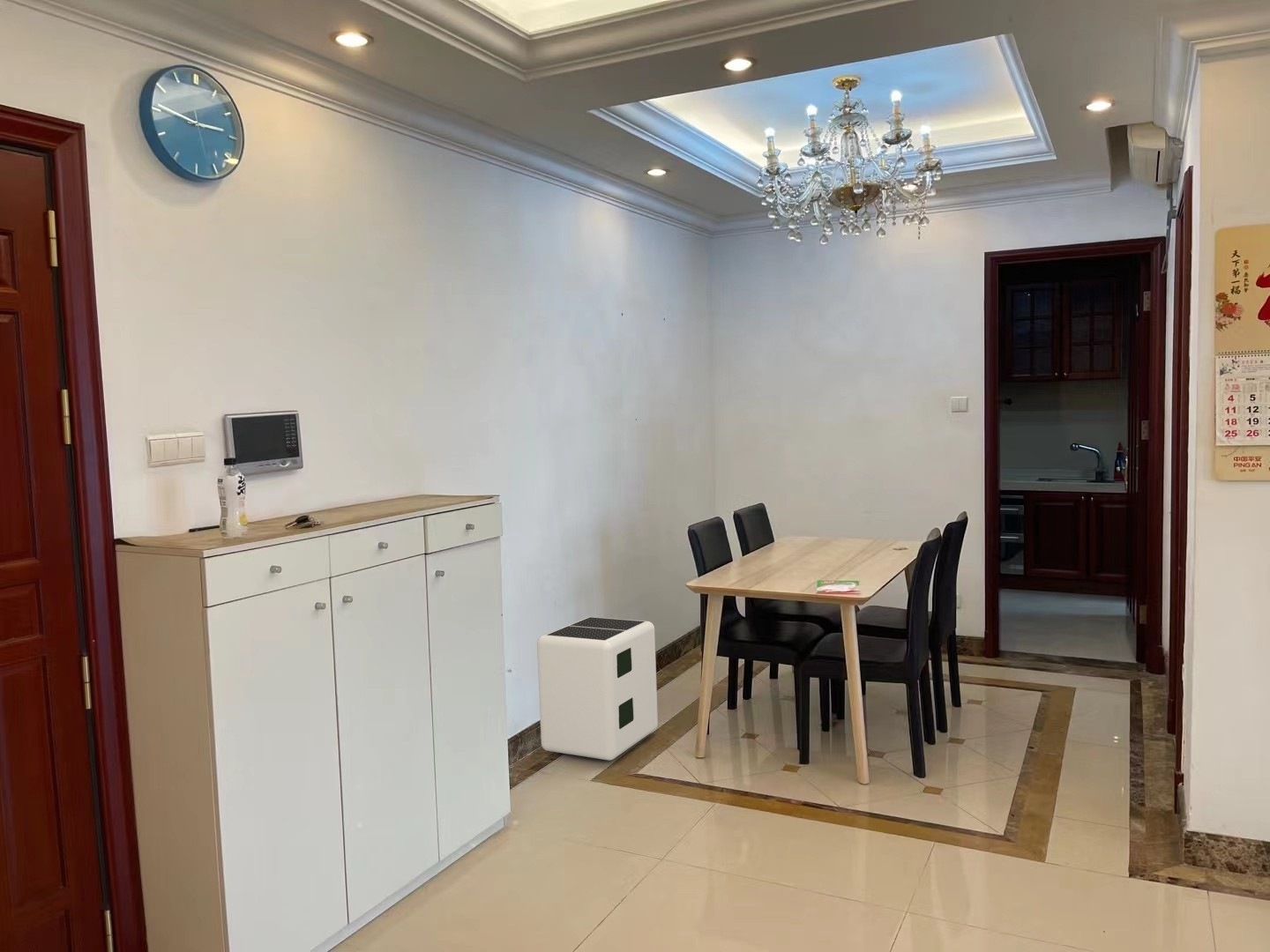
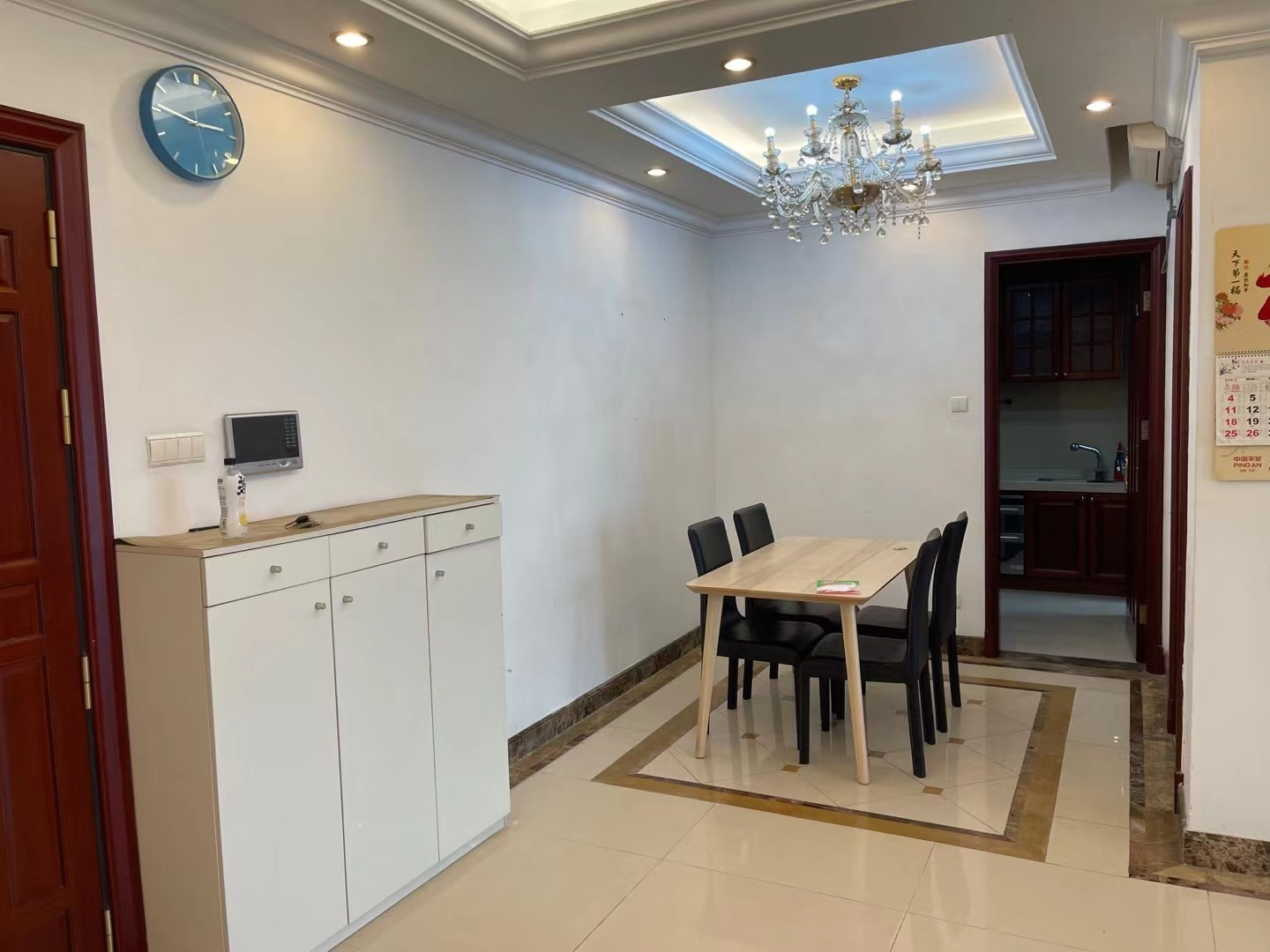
- air purifier [536,616,659,761]
